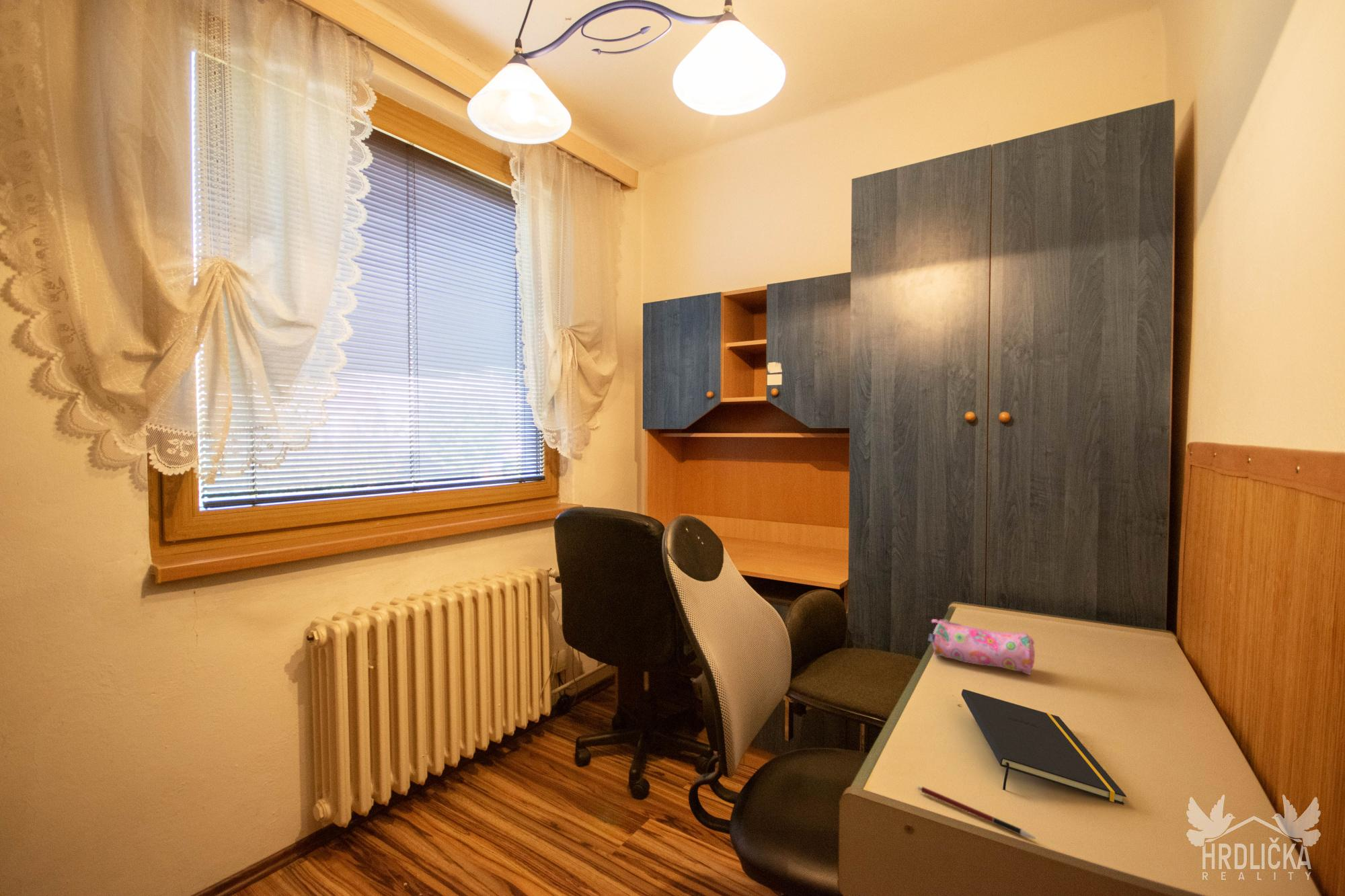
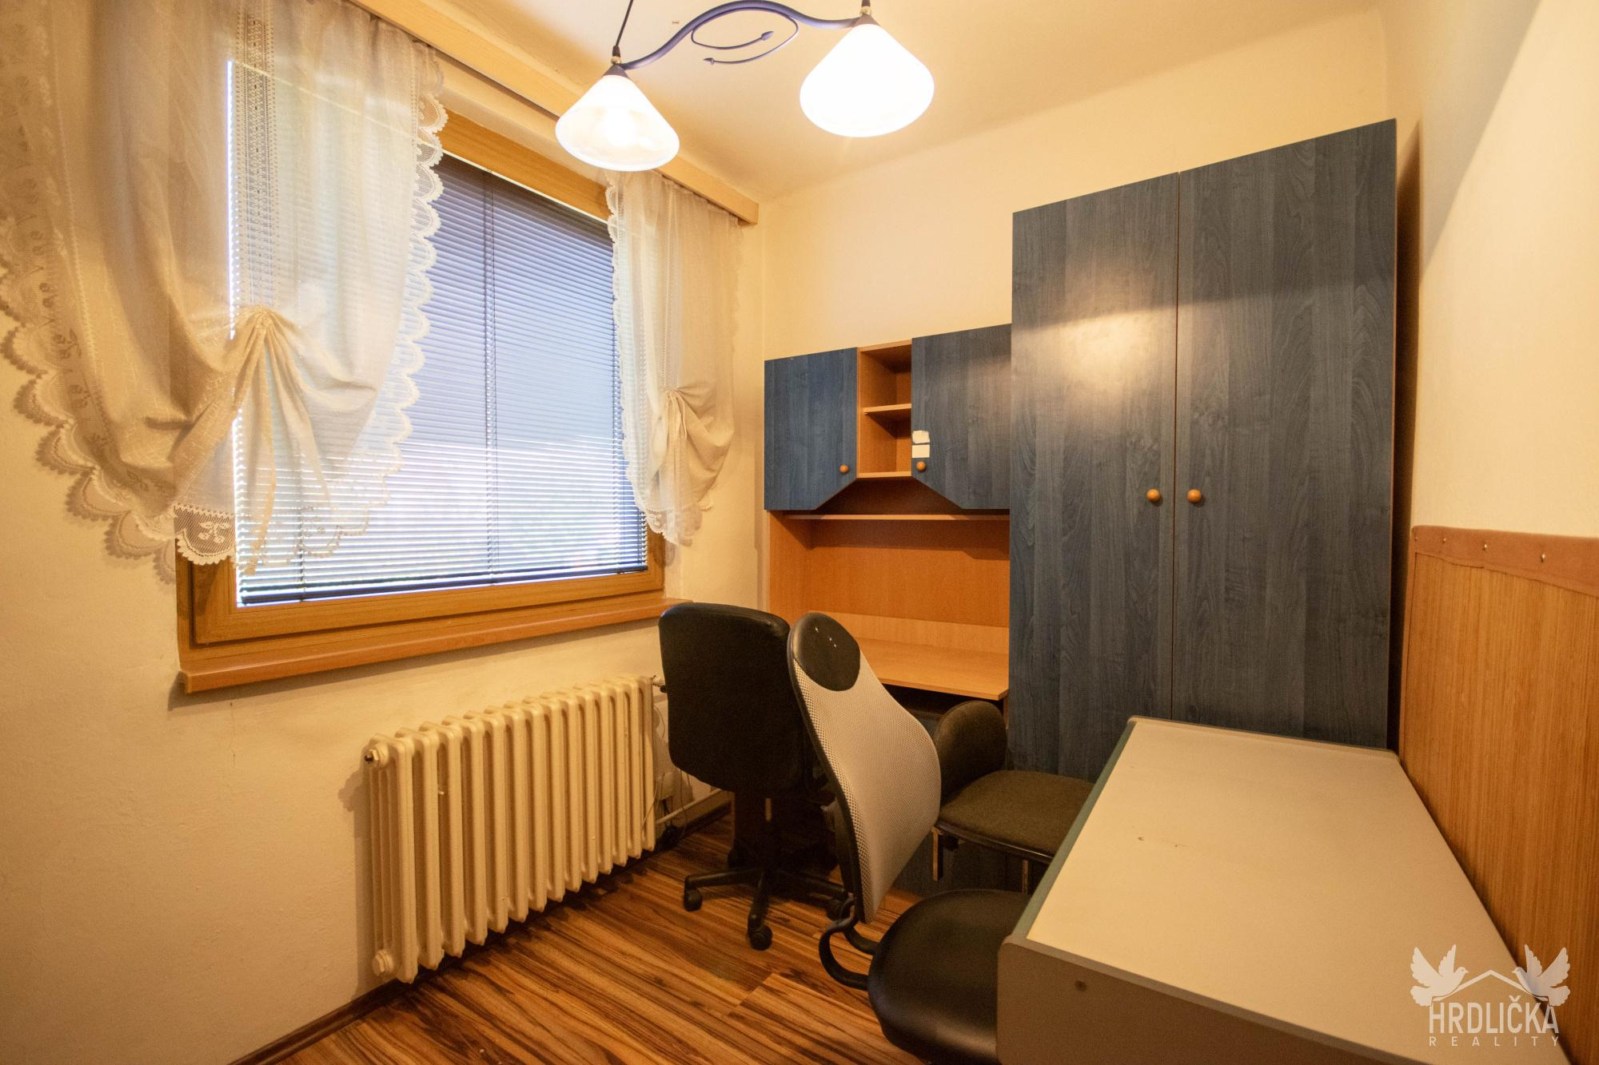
- pen [917,786,1037,840]
- notepad [961,688,1127,805]
- pencil case [927,618,1036,676]
